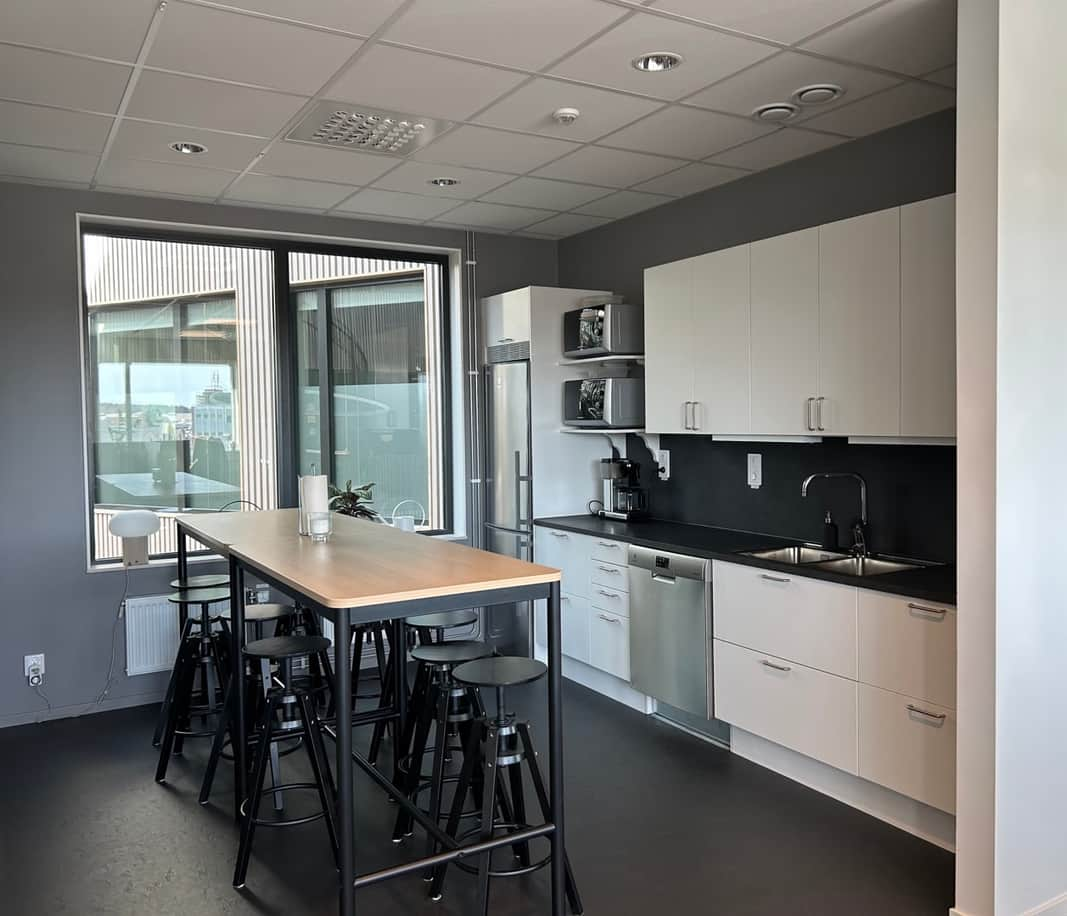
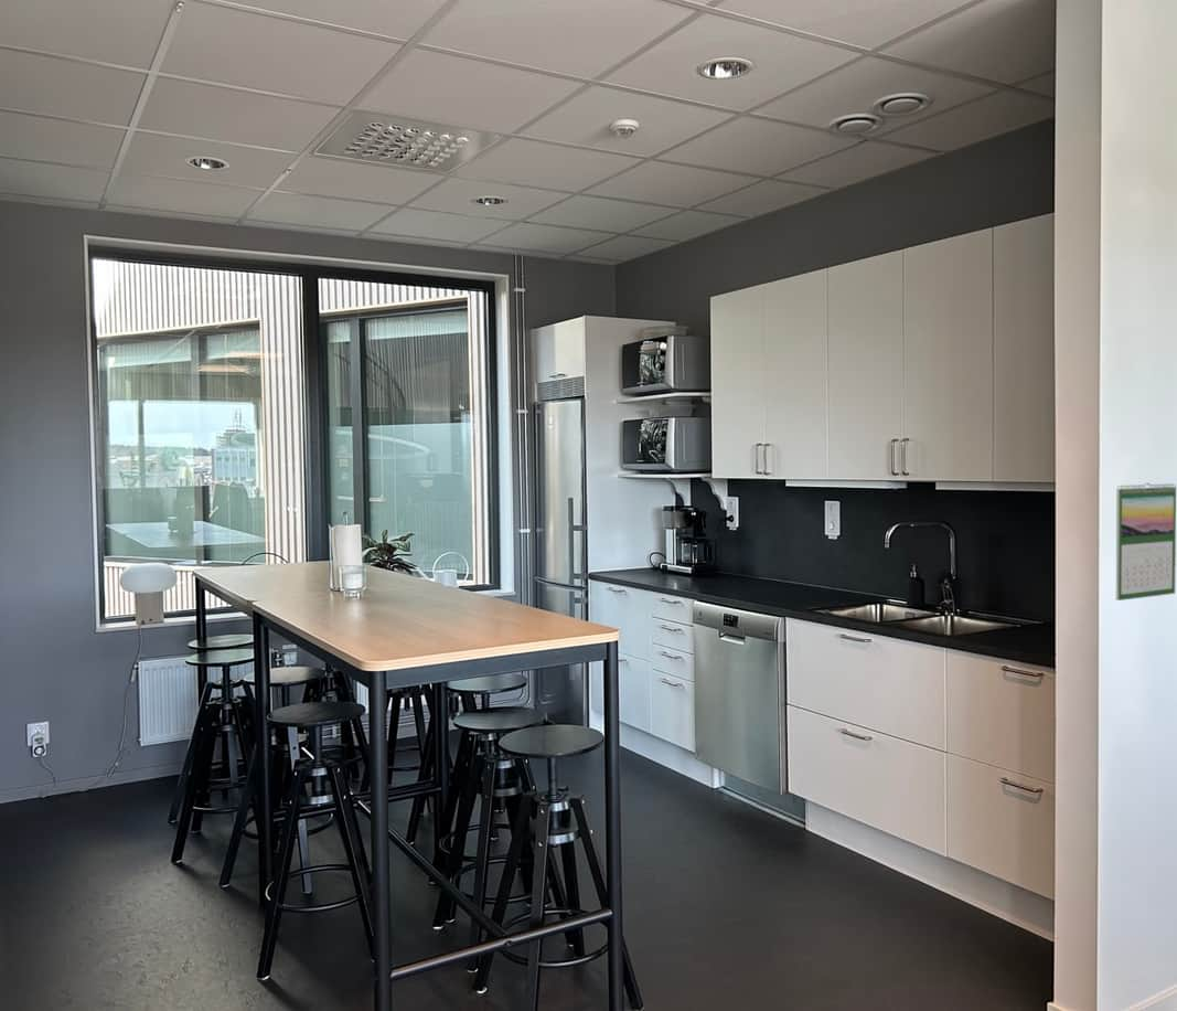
+ calendar [1115,481,1177,602]
